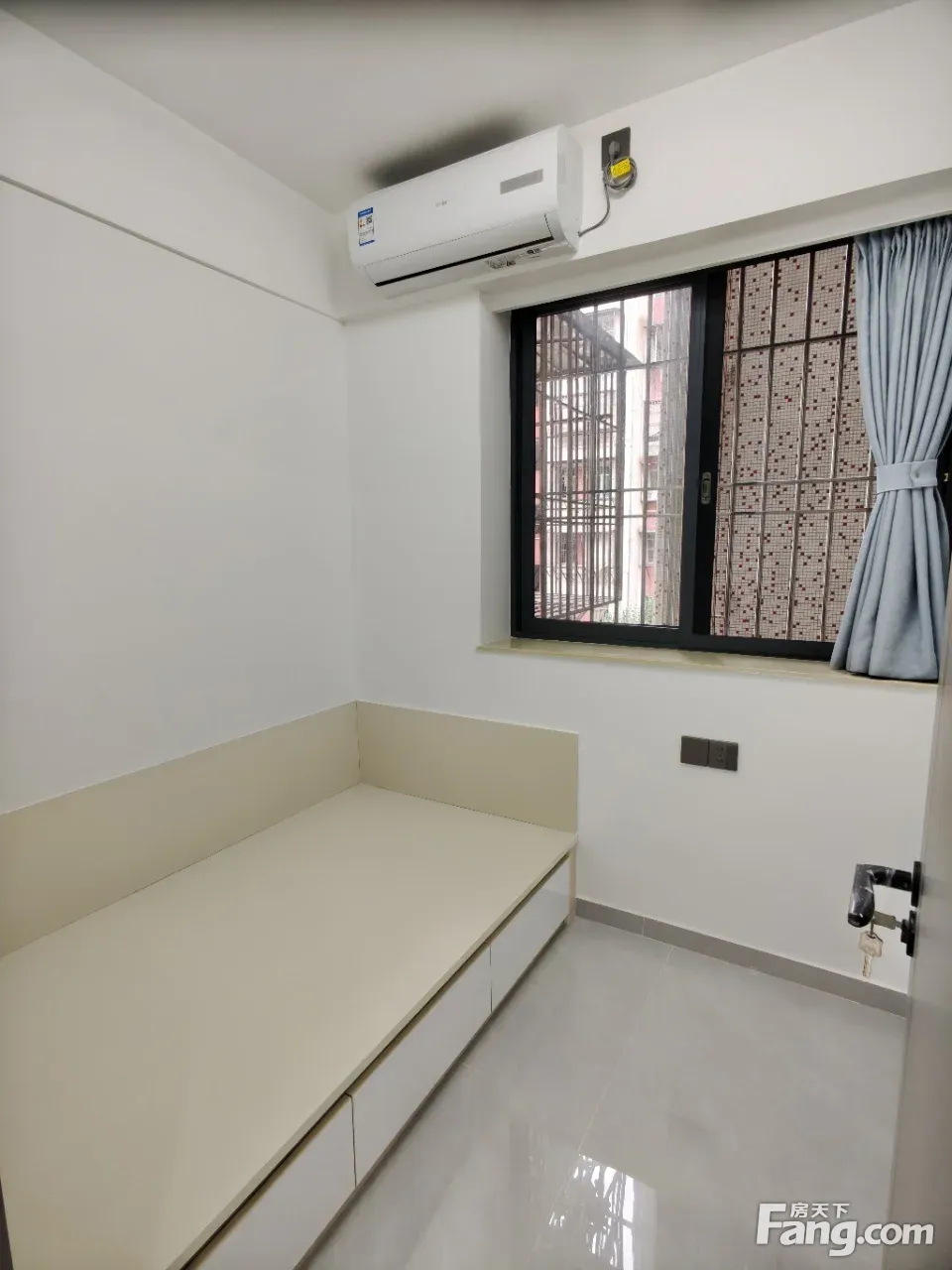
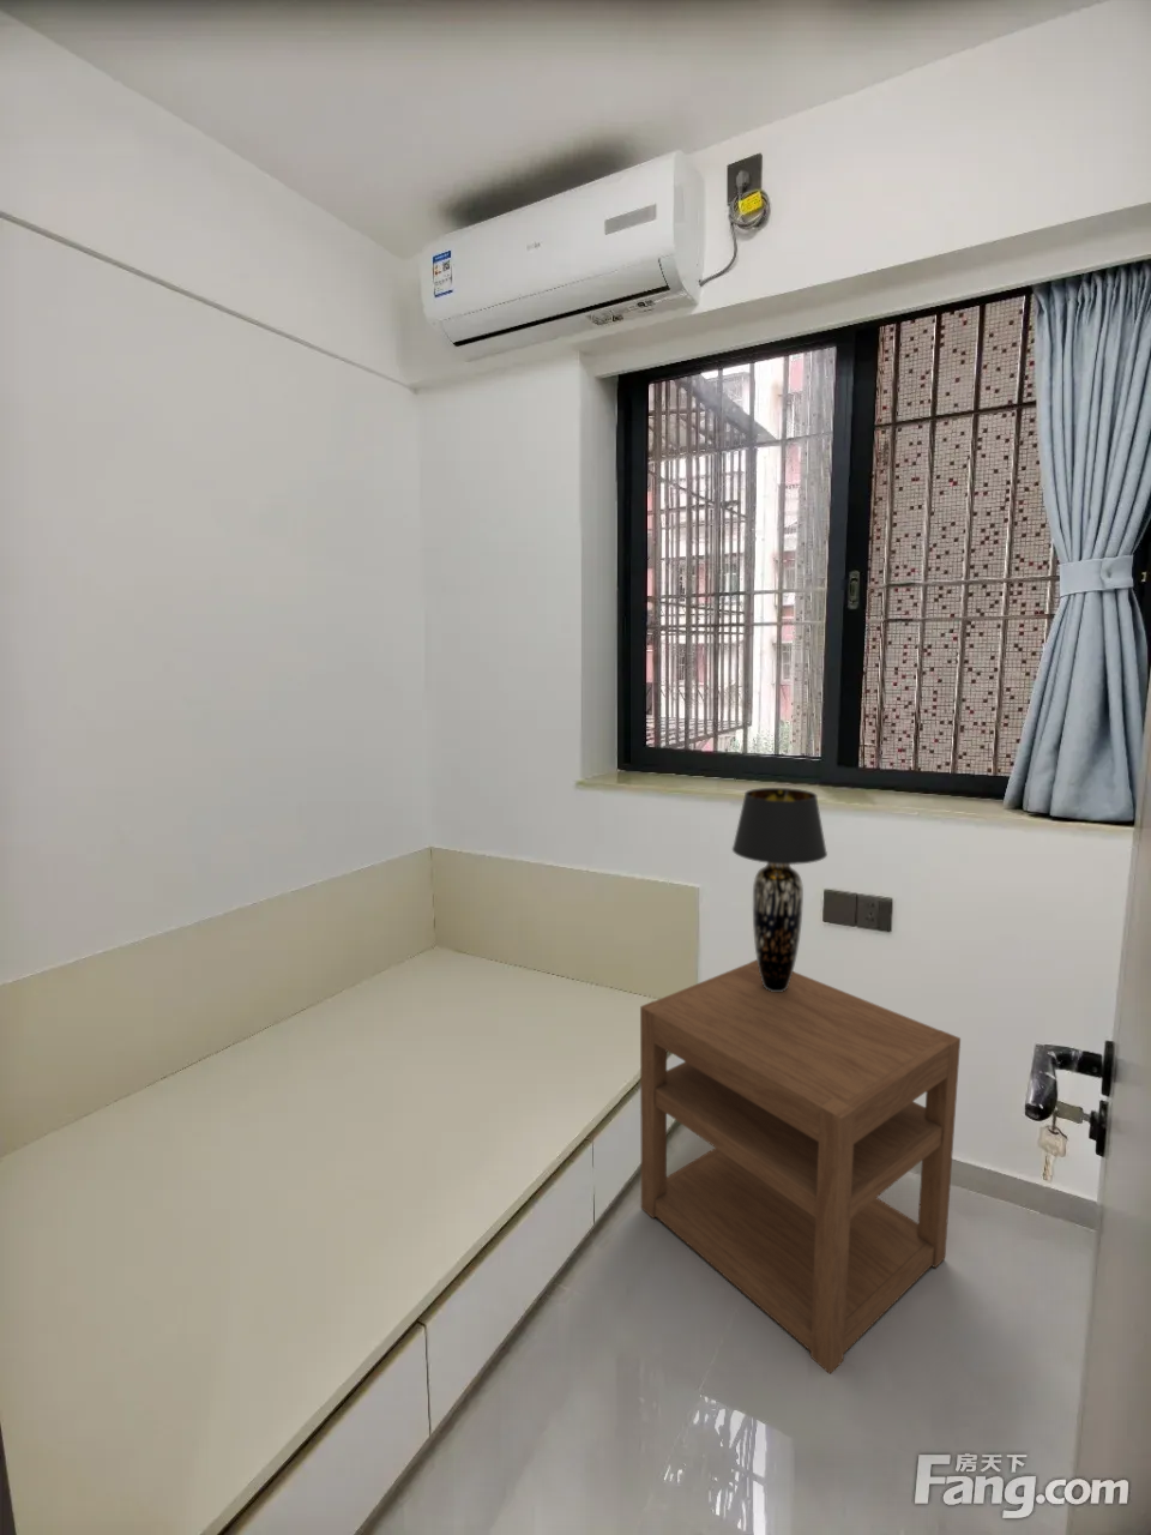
+ nightstand [640,958,961,1375]
+ table lamp [731,787,828,992]
